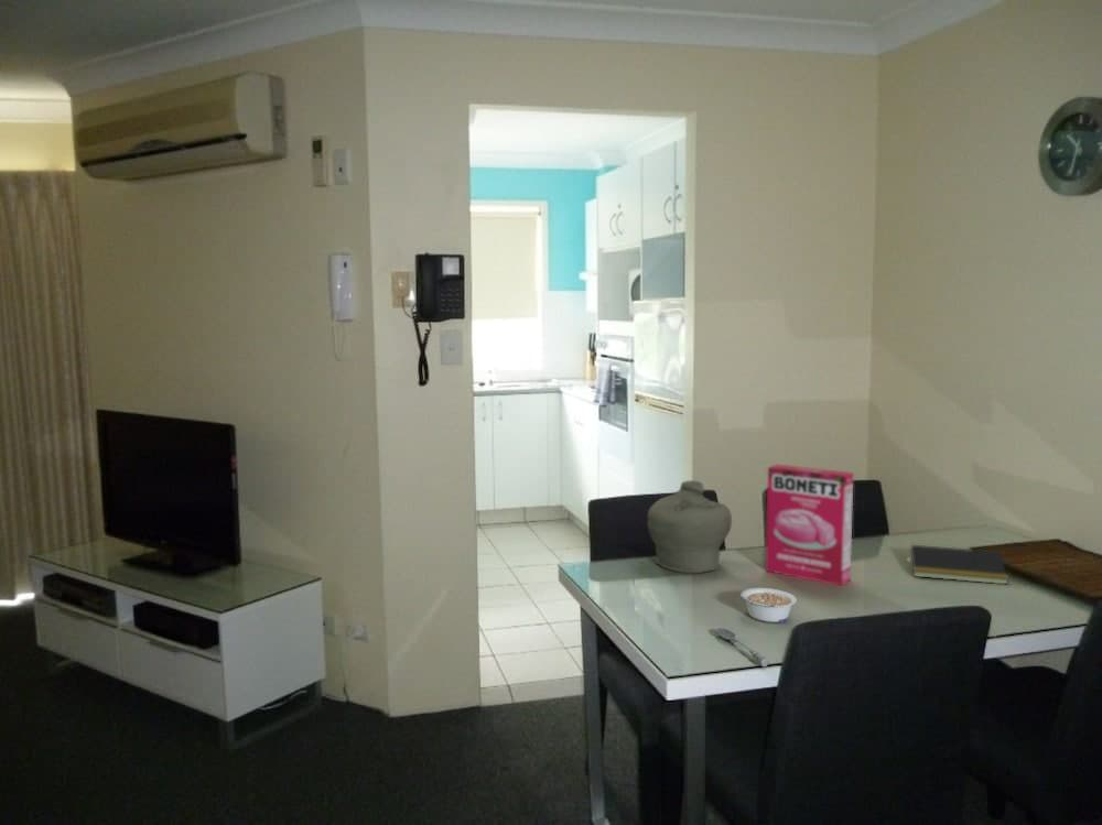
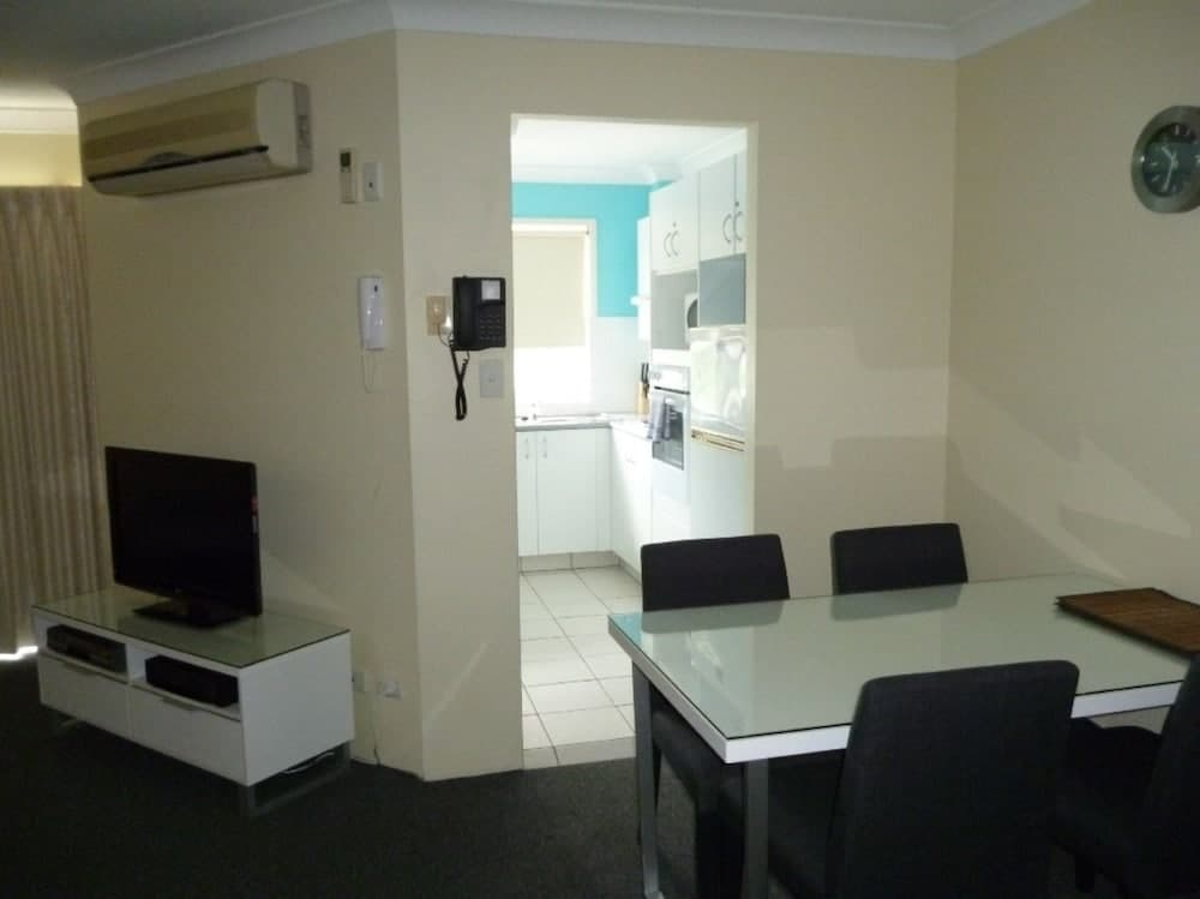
- legume [739,587,798,623]
- soupspoon [715,627,770,669]
- notepad [908,544,1009,586]
- cereal box [765,463,854,587]
- jar [647,479,733,574]
